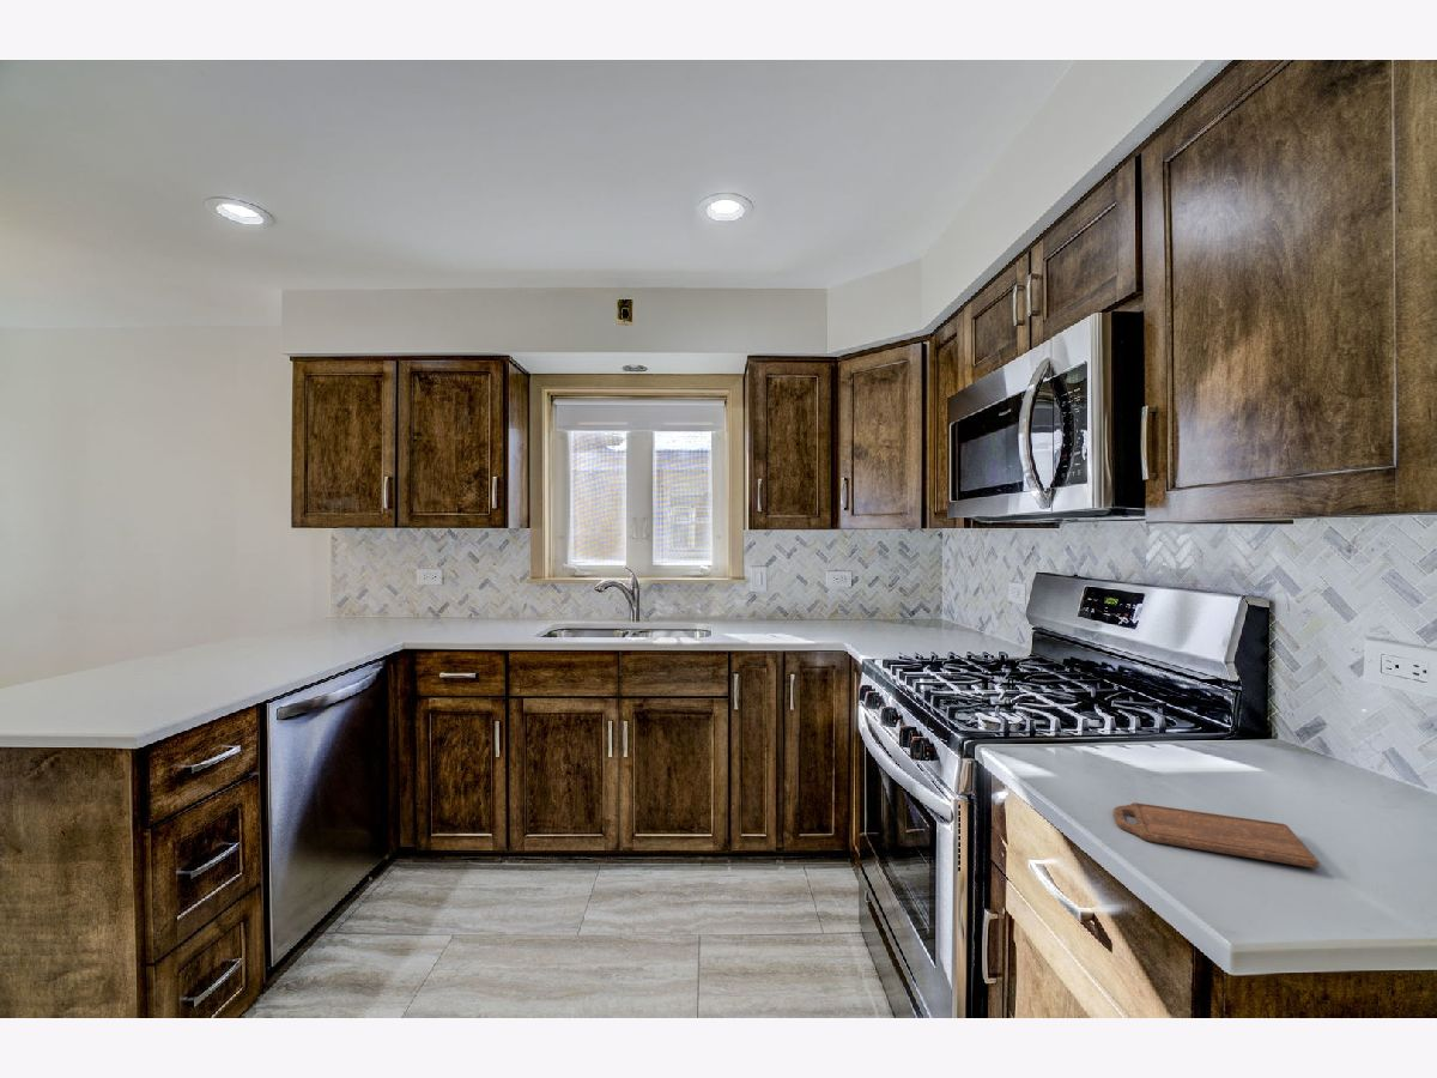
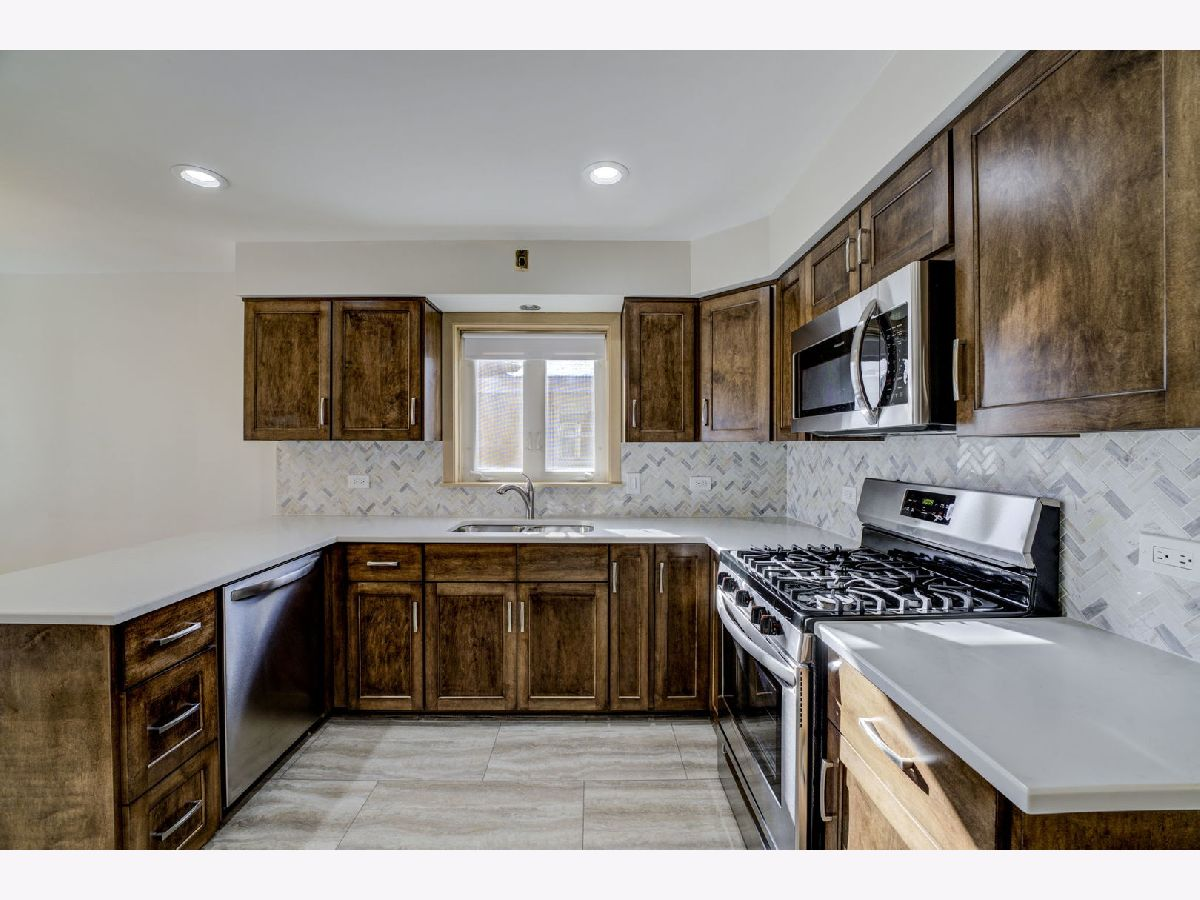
- cutting board [1112,801,1320,870]
